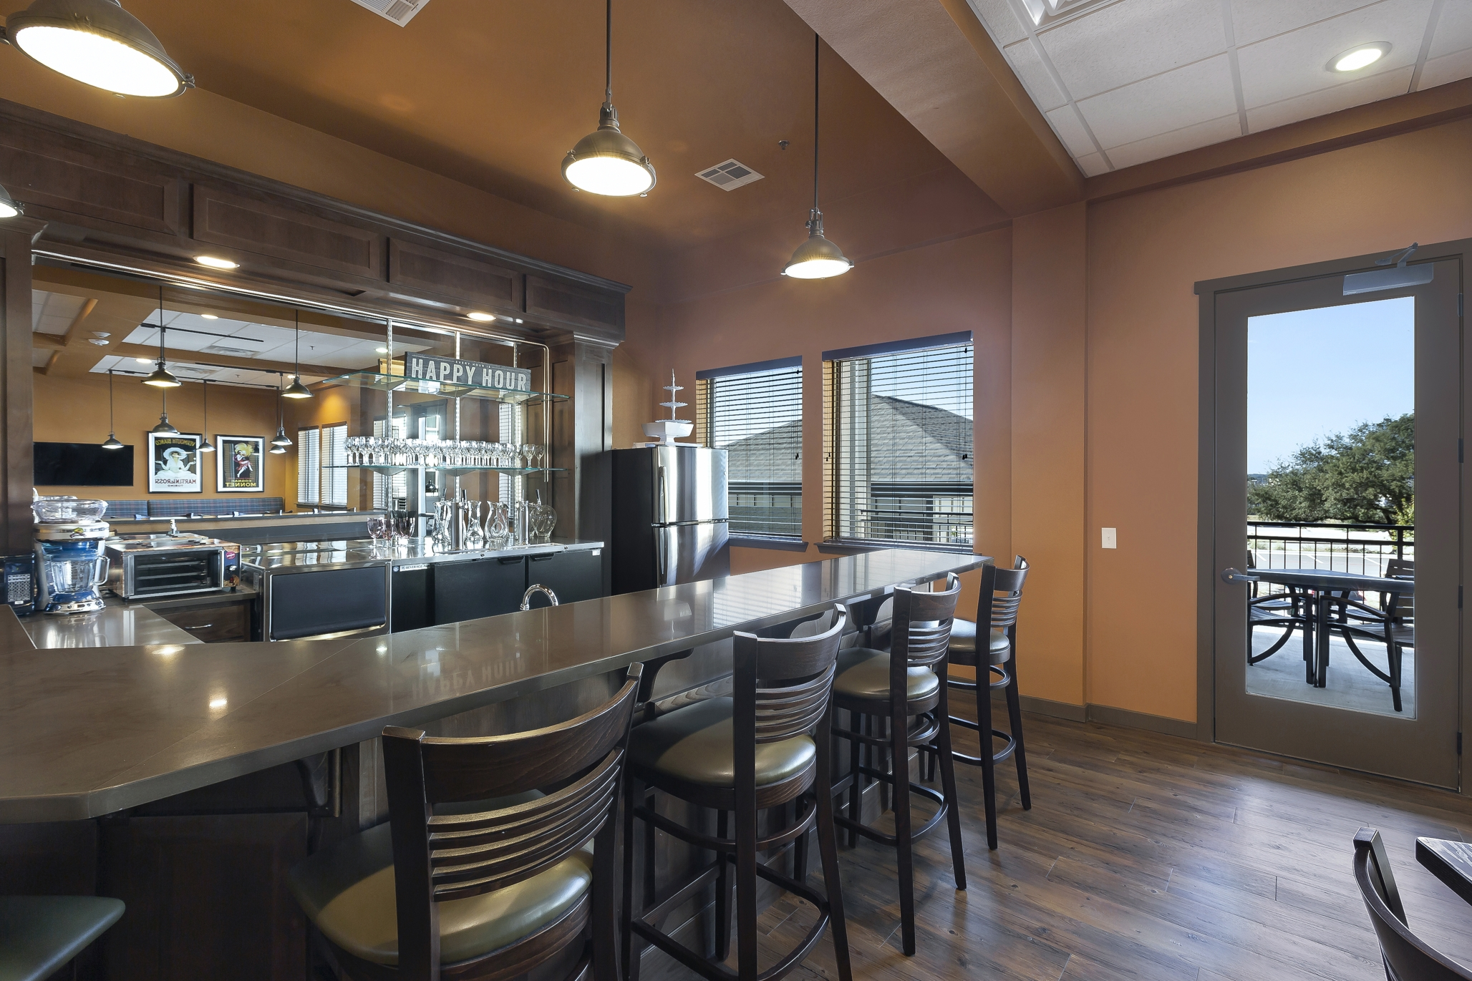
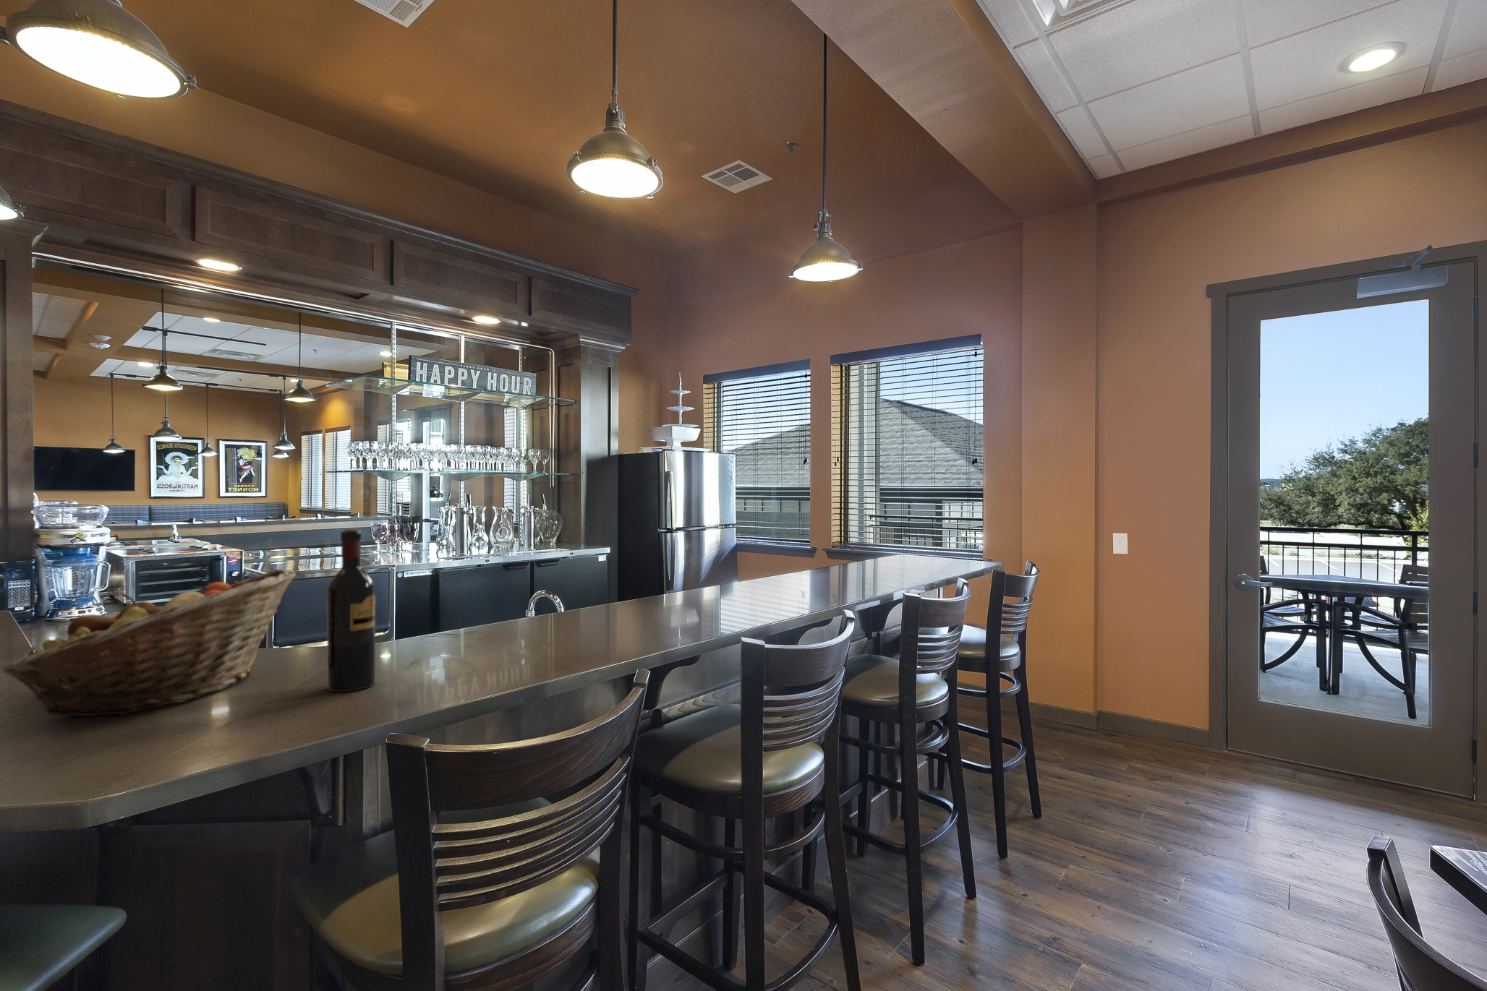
+ fruit basket [3,568,297,717]
+ wine bottle [326,529,376,692]
